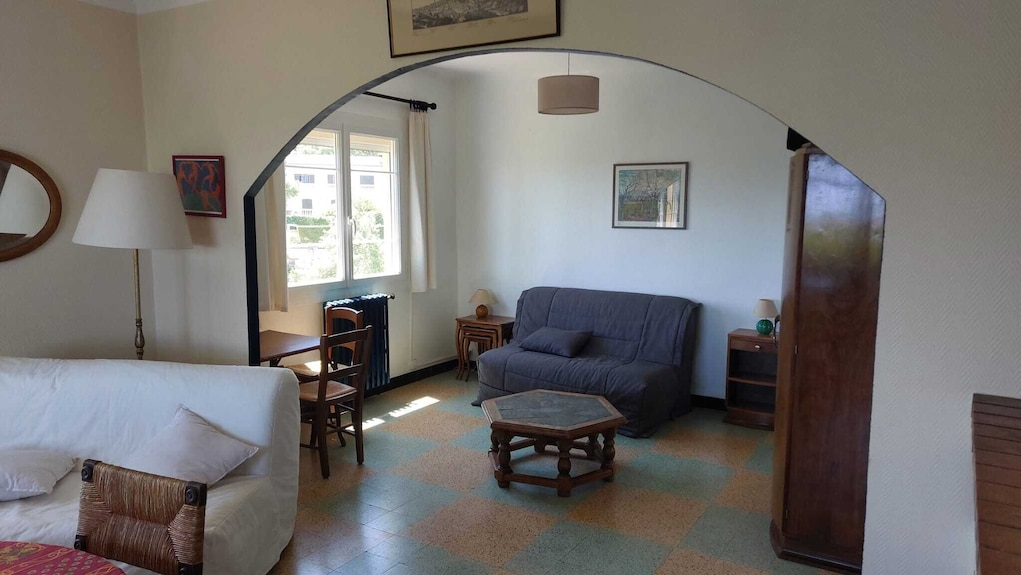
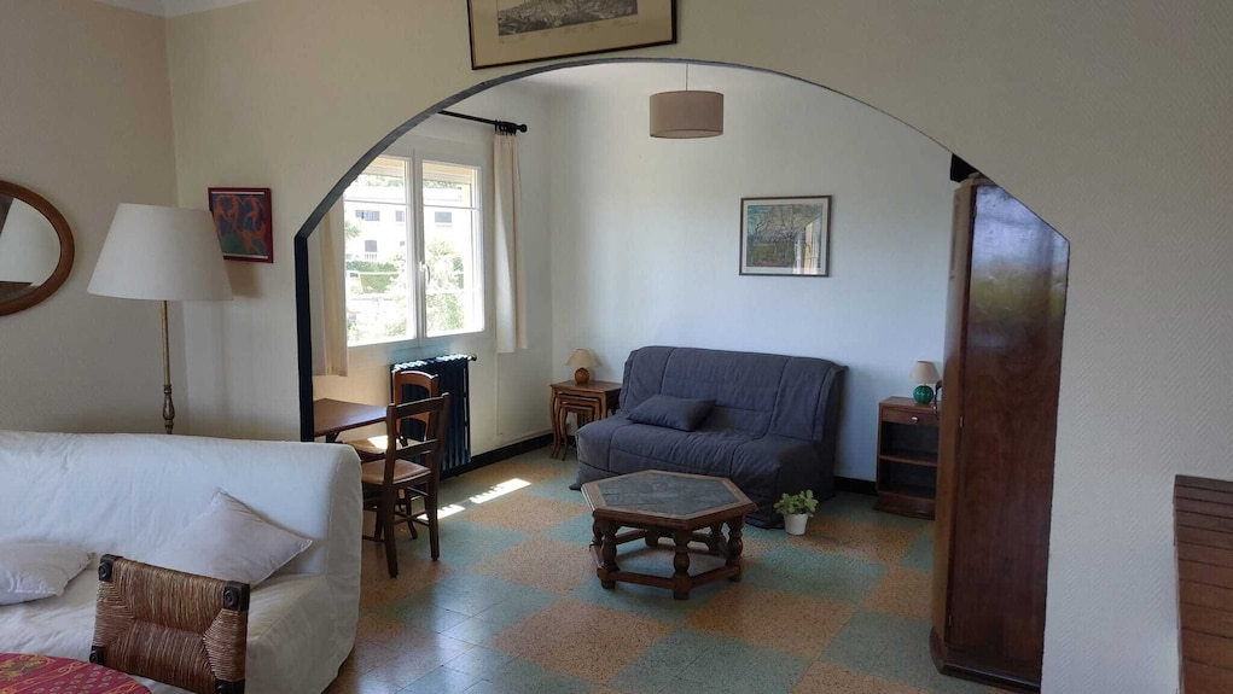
+ potted plant [772,489,819,536]
